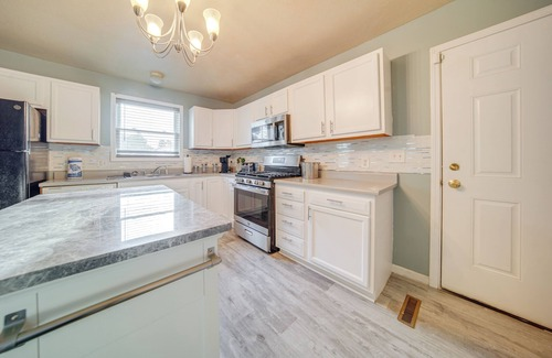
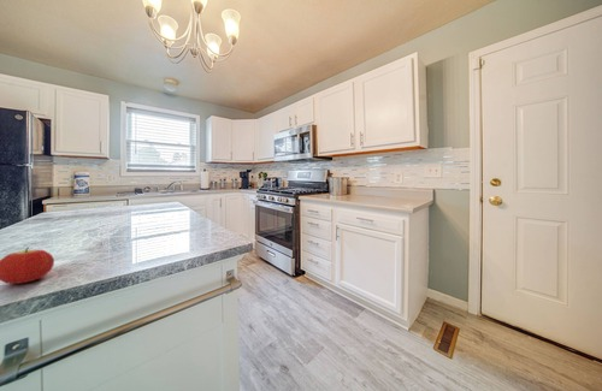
+ fruit [0,245,55,285]
